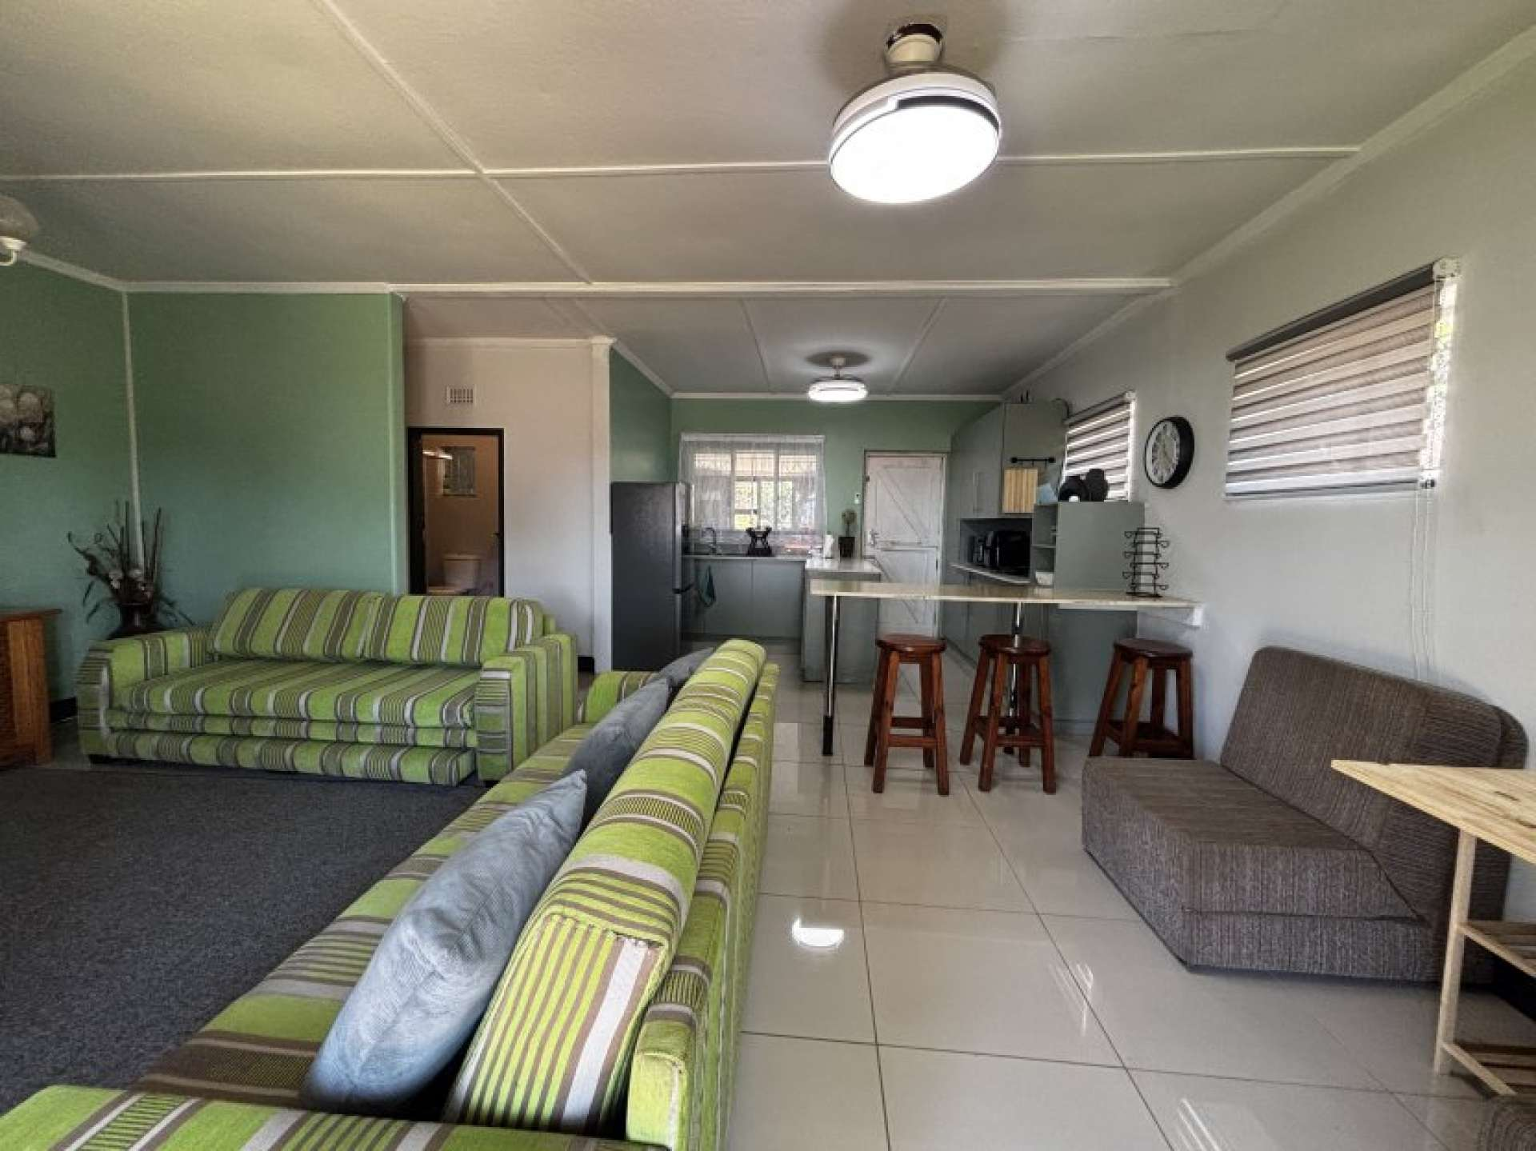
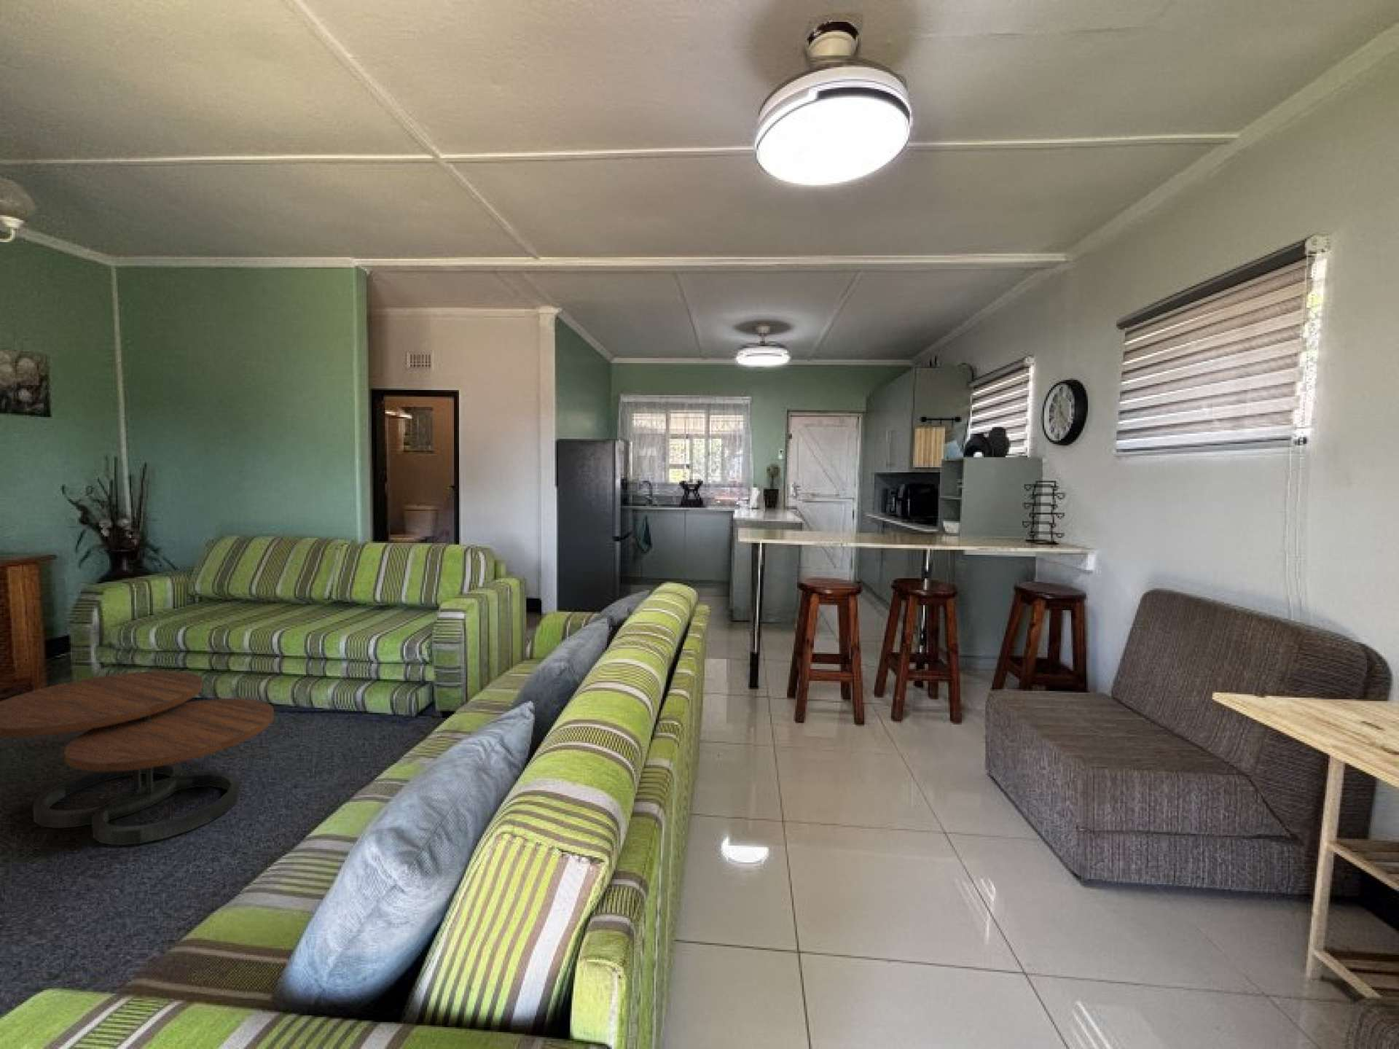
+ coffee table [0,670,274,845]
